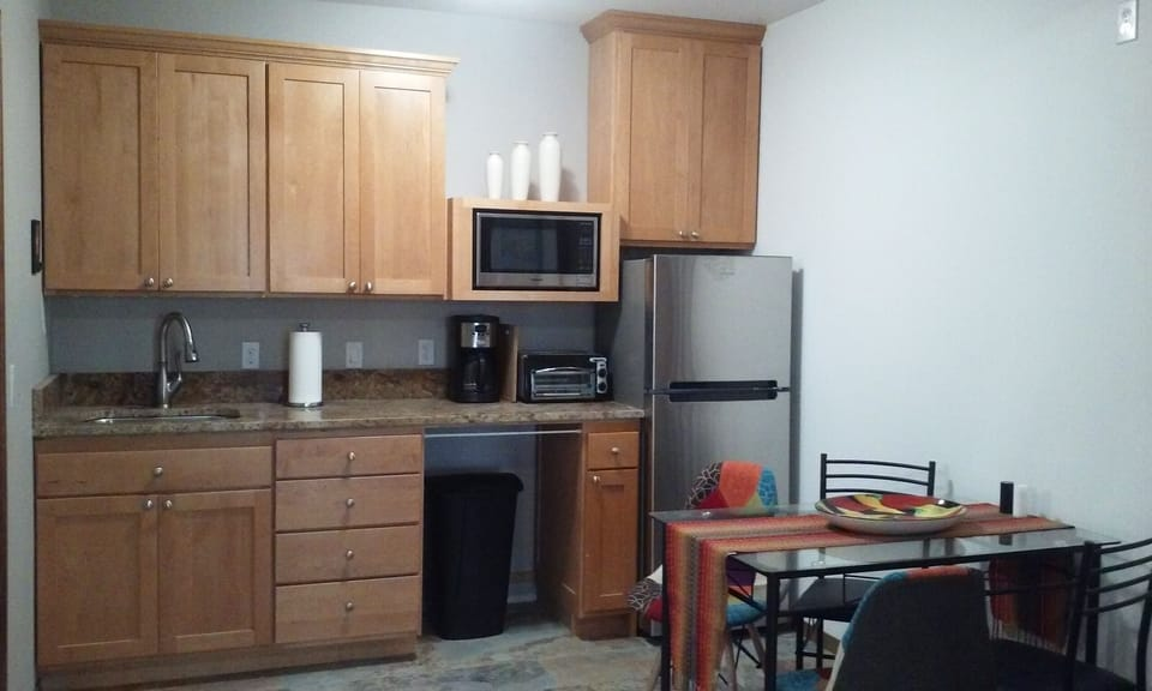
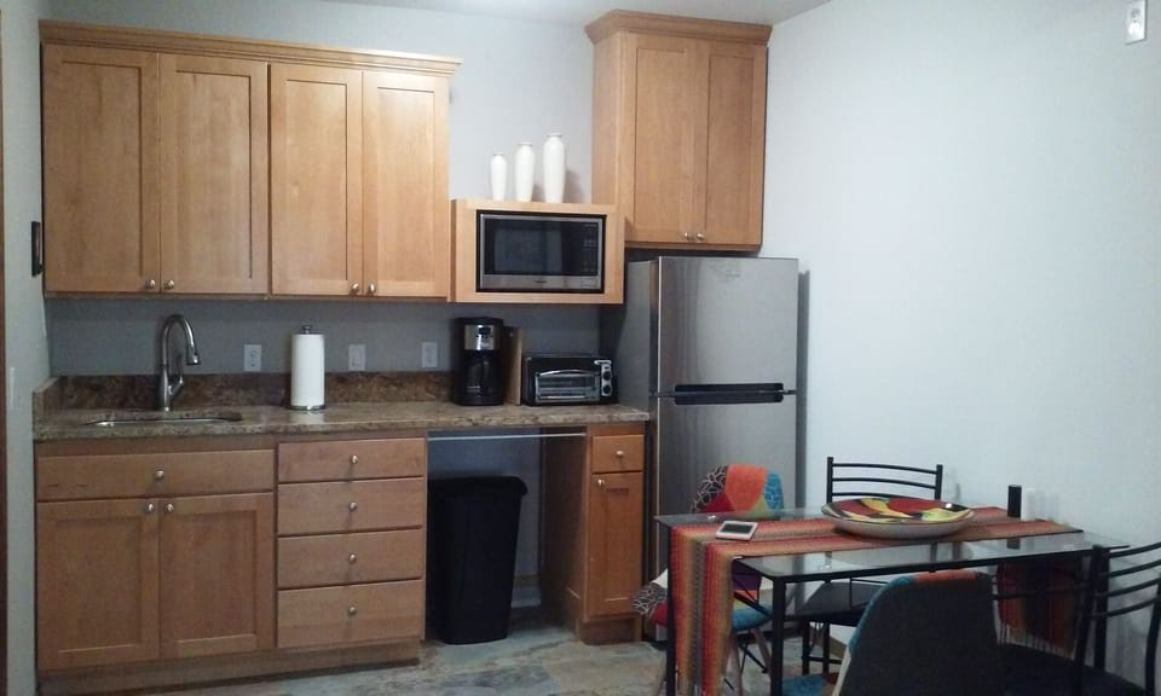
+ cell phone [715,520,758,541]
